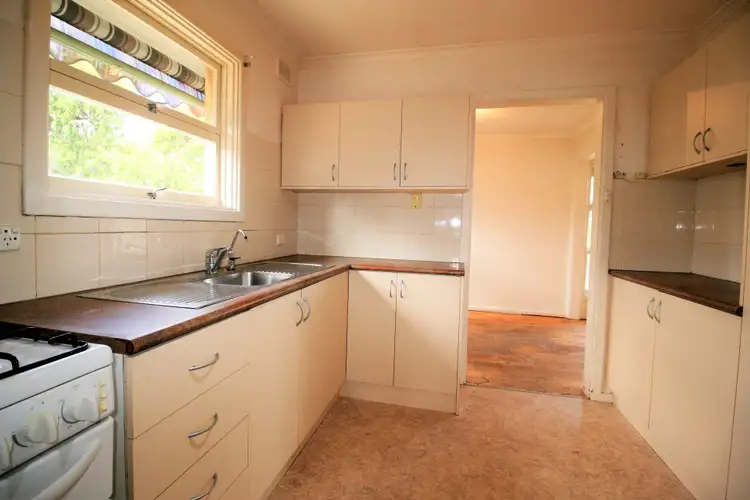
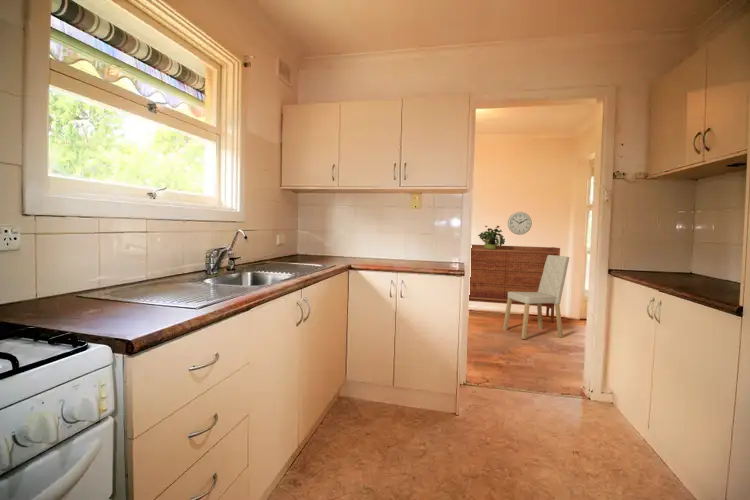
+ wall clock [507,211,533,236]
+ potted plant [477,225,506,250]
+ dining chair [502,255,570,340]
+ sideboard [468,244,561,323]
